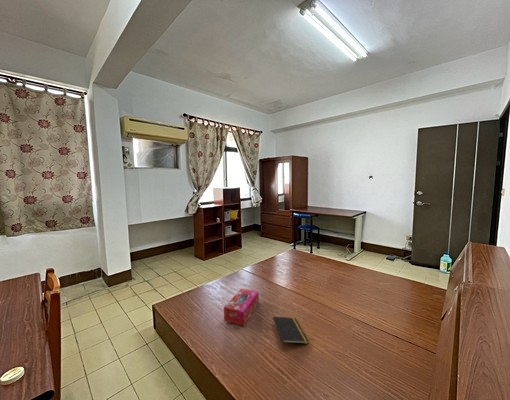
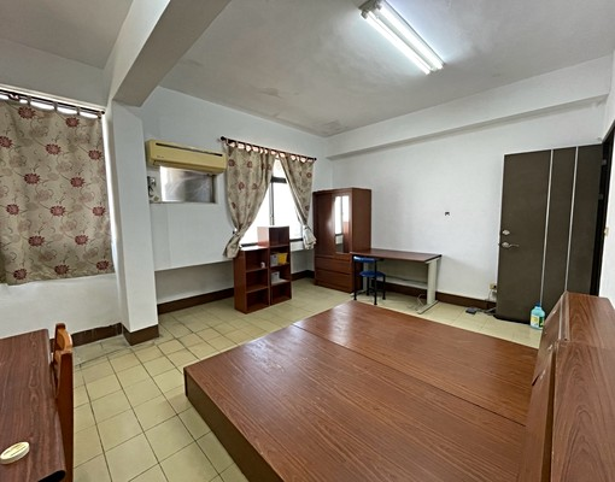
- tissue box [223,288,260,327]
- notepad [272,315,310,349]
